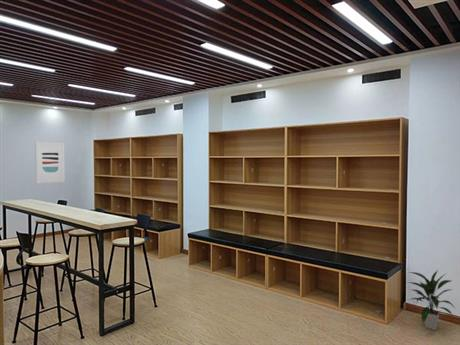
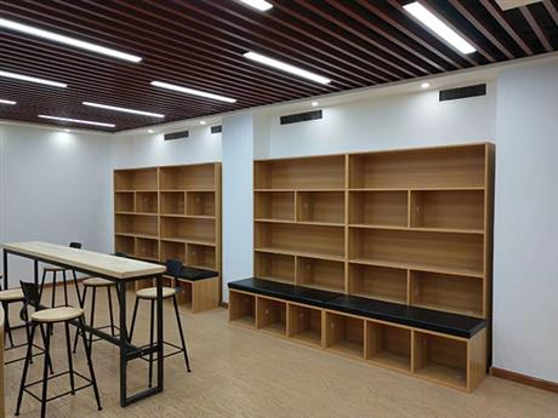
- indoor plant [406,269,456,331]
- wall art [34,140,66,184]
